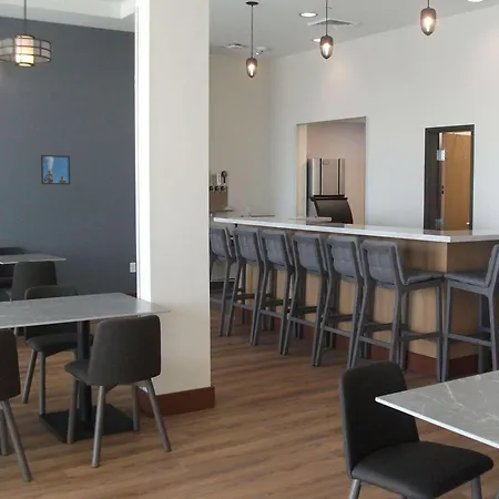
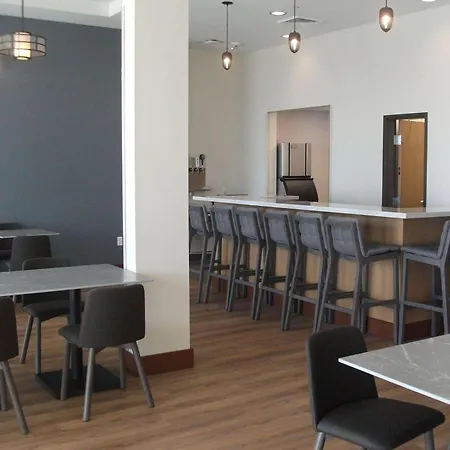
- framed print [40,154,71,185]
